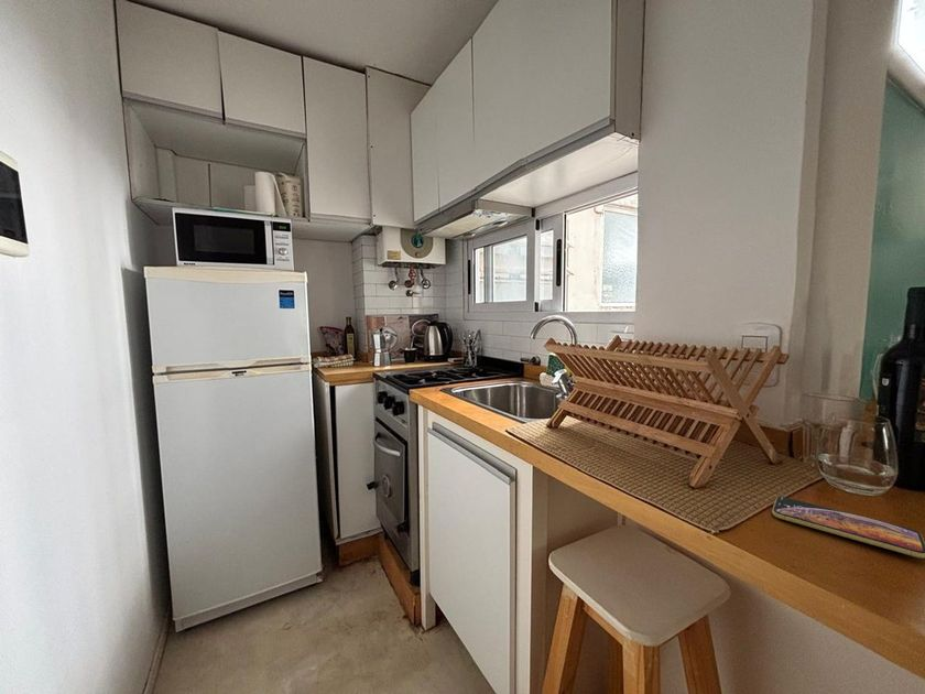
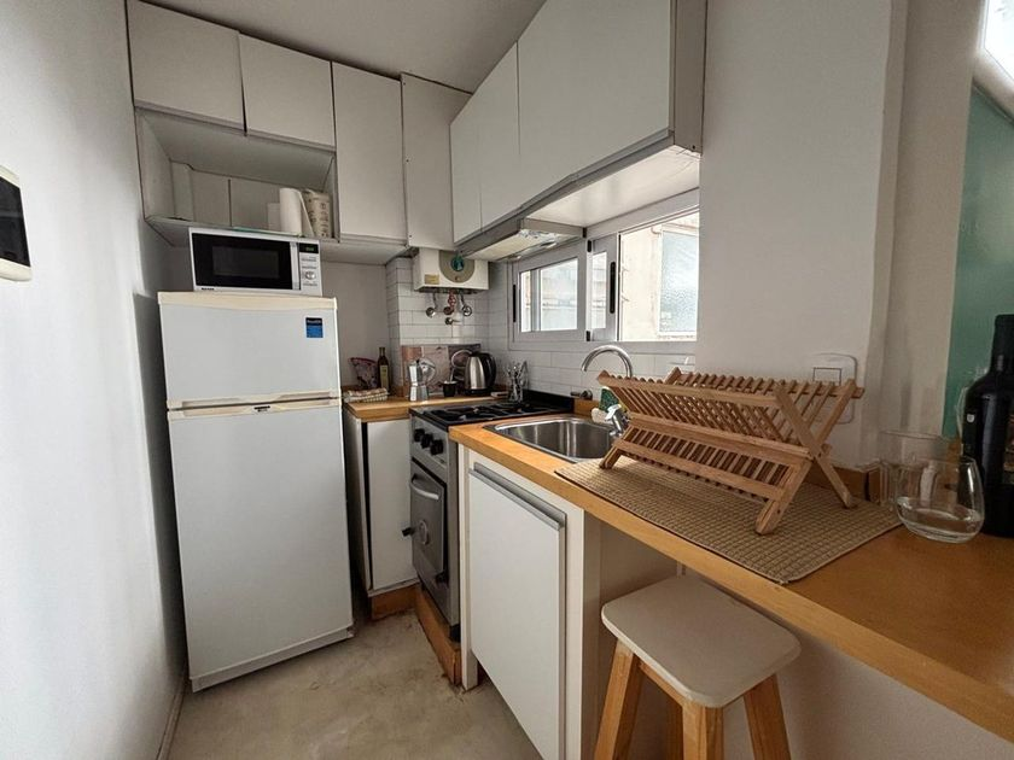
- smartphone [771,496,925,560]
